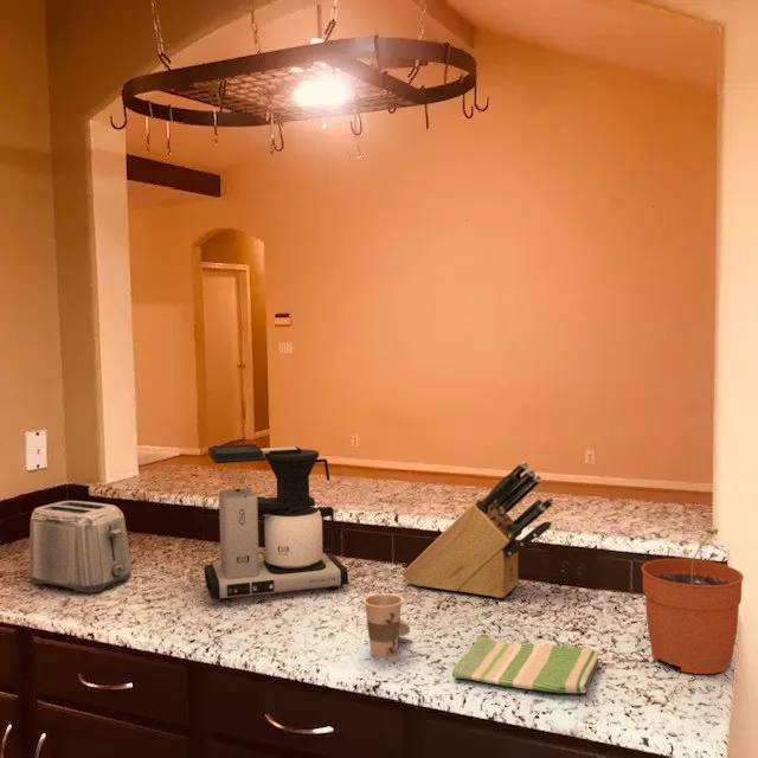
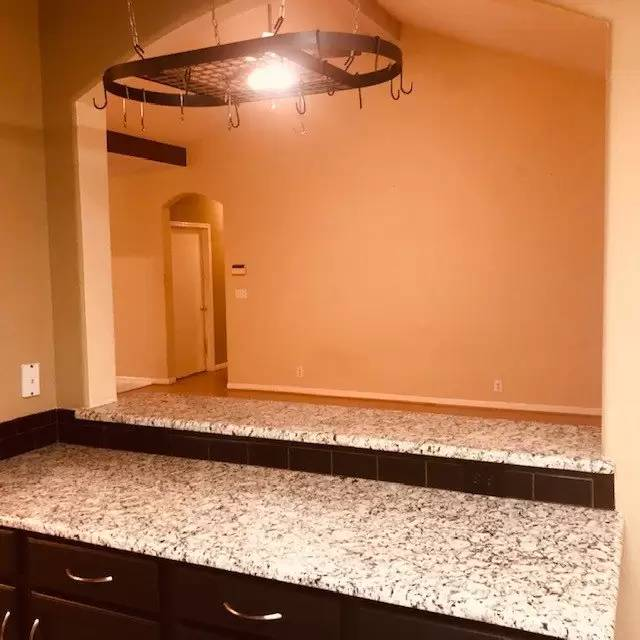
- cup [361,592,411,660]
- knife block [402,461,555,599]
- plant pot [641,528,745,675]
- dish towel [451,635,600,694]
- toaster [28,500,133,595]
- coffee maker [204,443,349,604]
